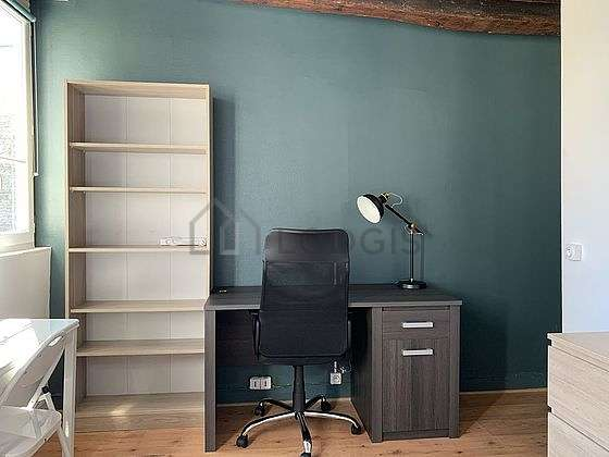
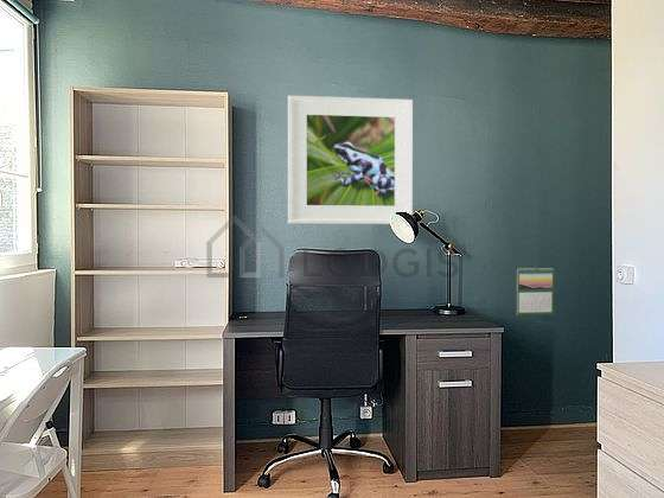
+ calendar [516,267,555,317]
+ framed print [287,94,414,225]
